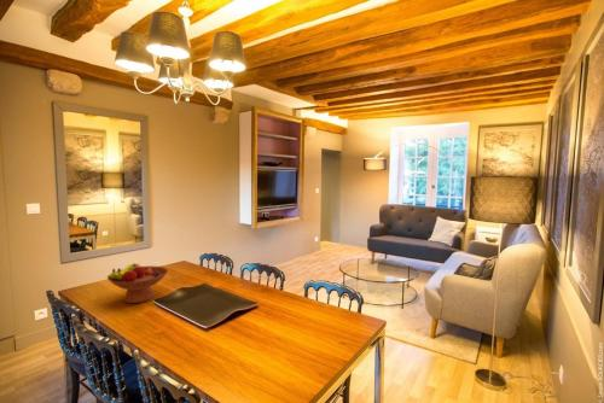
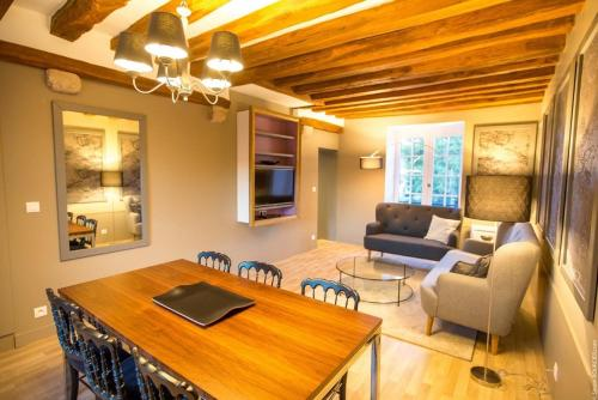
- fruit bowl [106,263,169,304]
